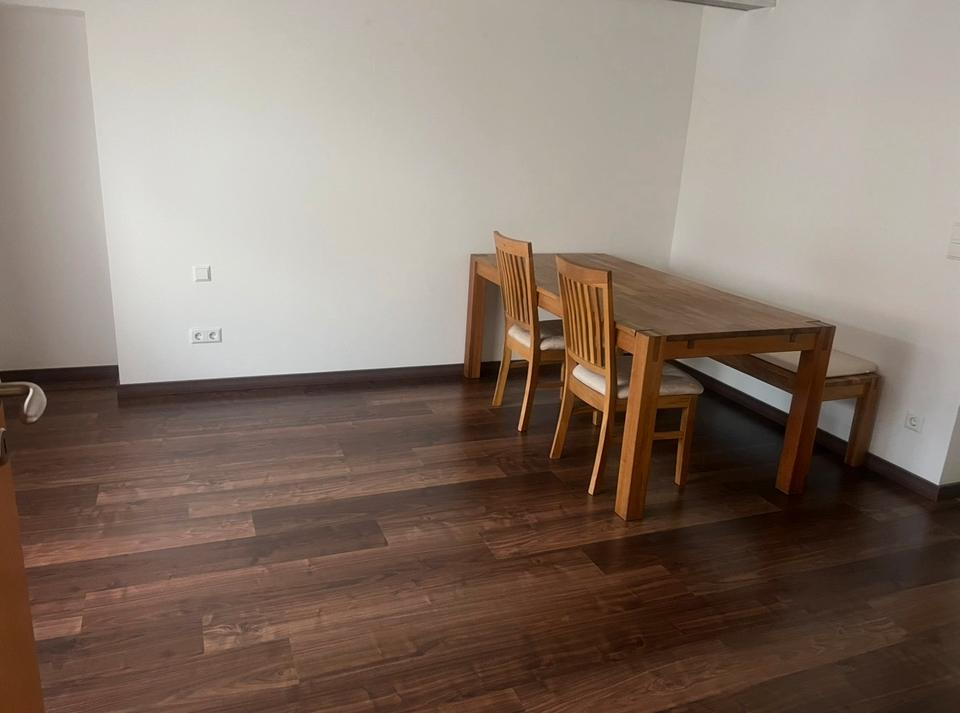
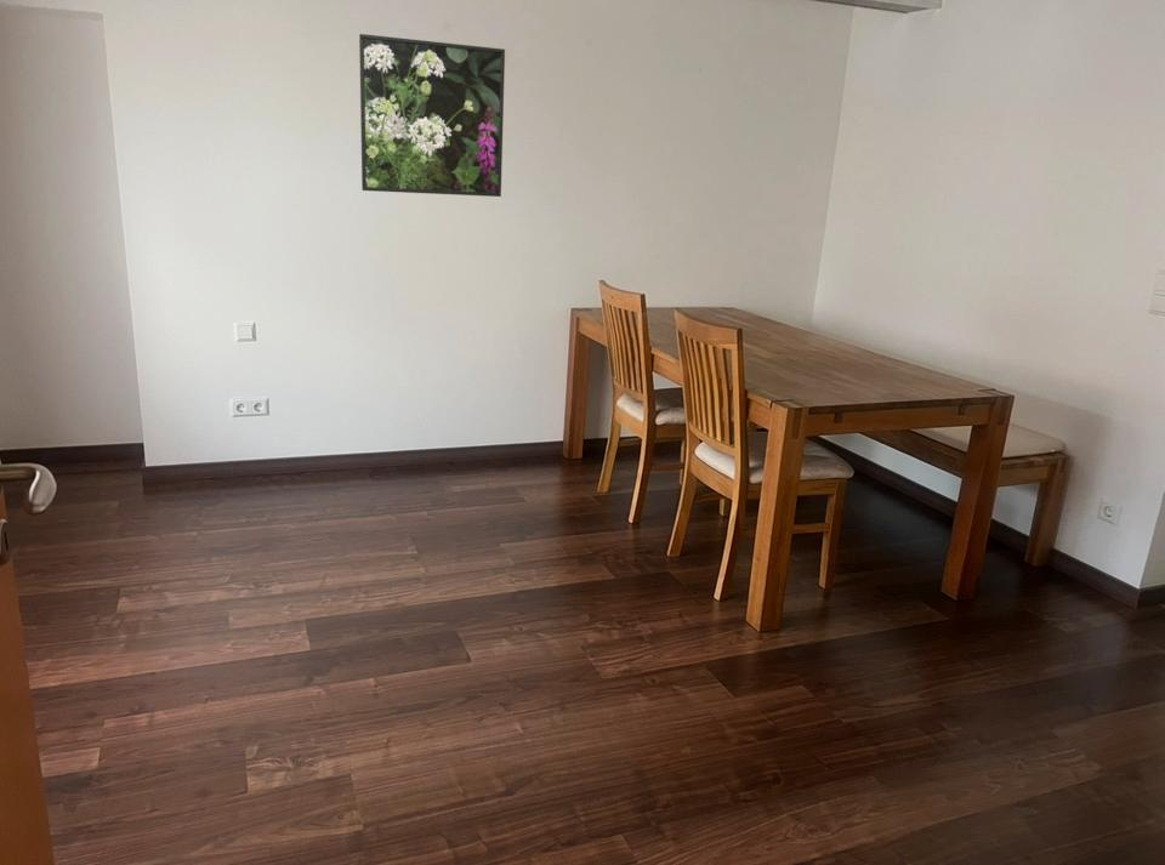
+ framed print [358,33,506,198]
